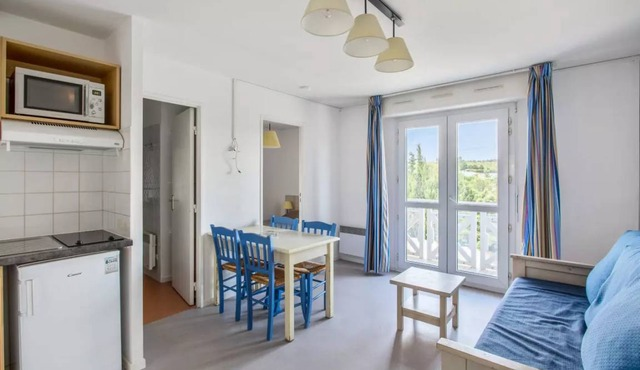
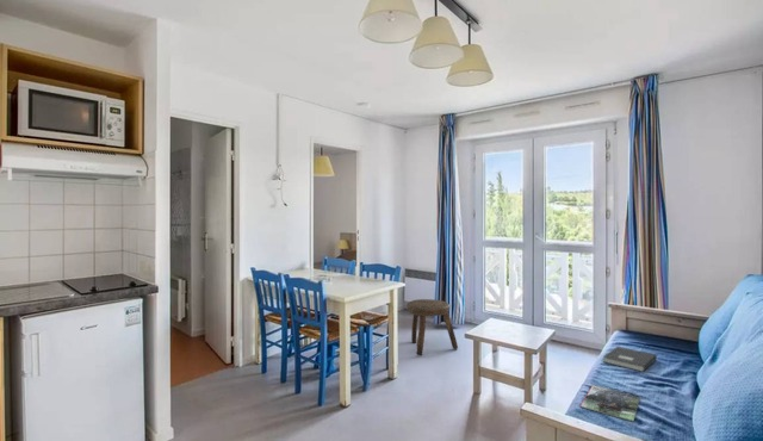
+ book [602,346,658,373]
+ magazine [579,384,641,422]
+ stool [405,298,459,356]
